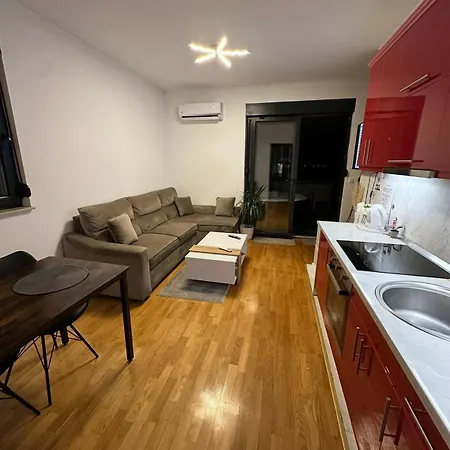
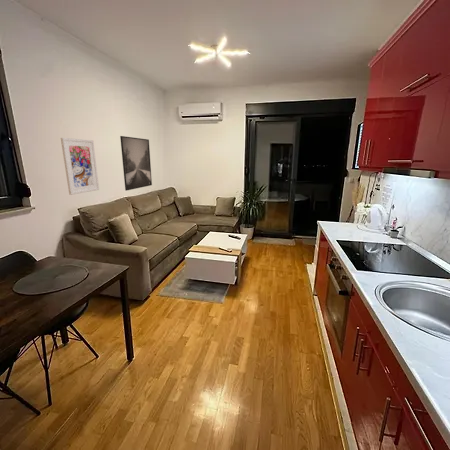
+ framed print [119,135,153,192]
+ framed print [60,137,100,196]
